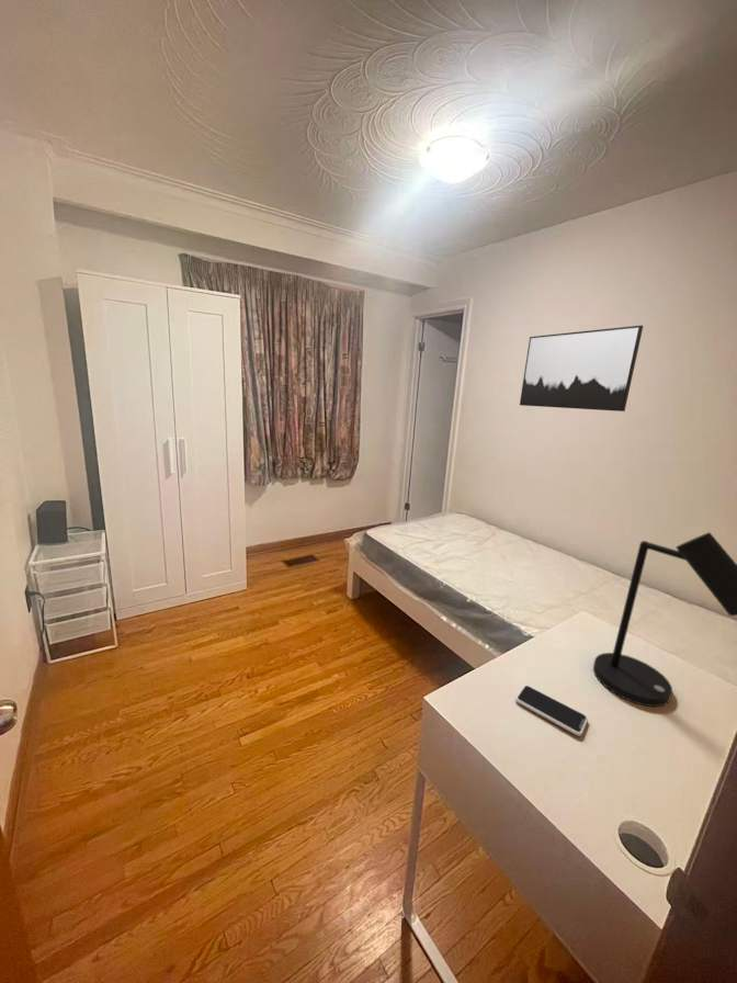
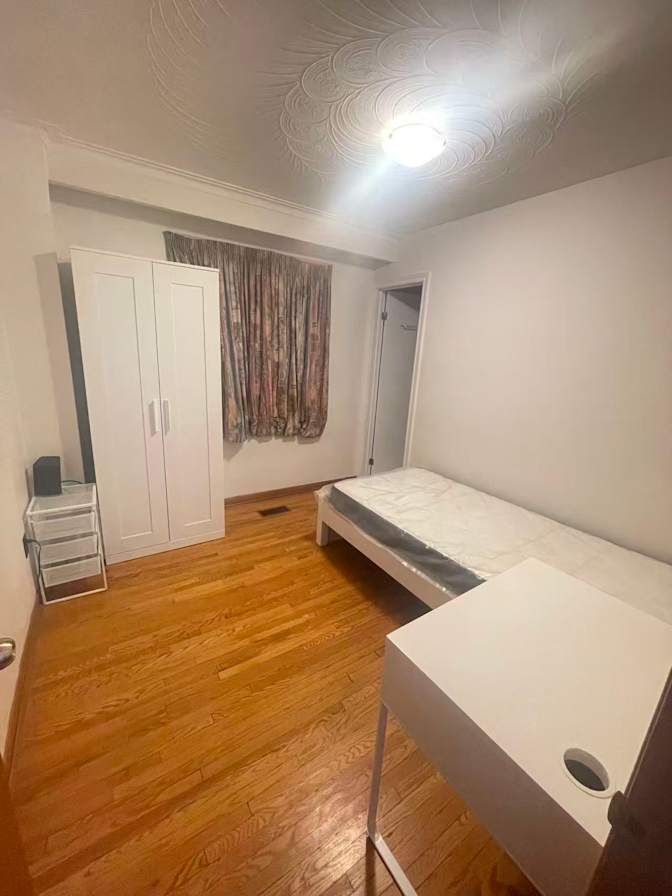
- smartphone [514,685,589,737]
- wall art [519,325,644,413]
- desk lamp [592,531,737,708]
